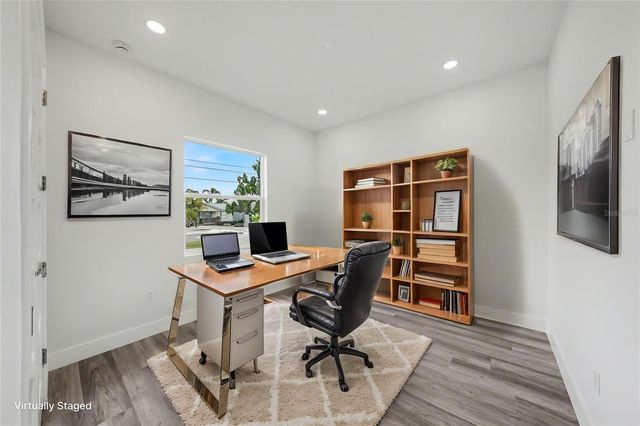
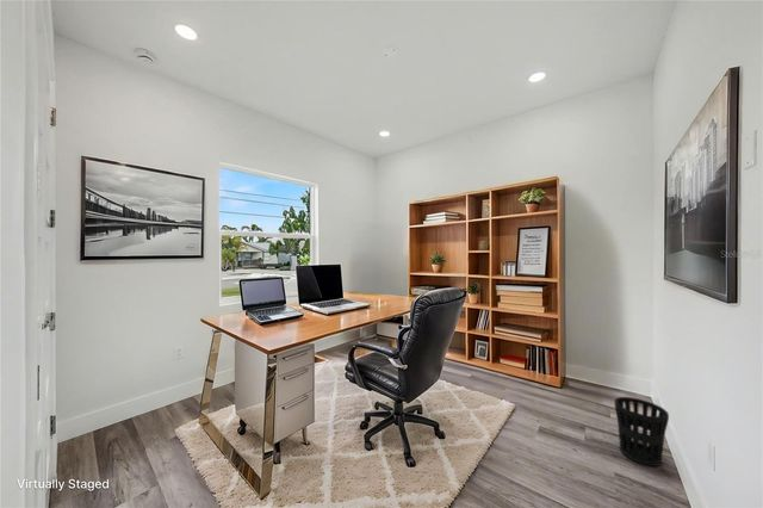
+ wastebasket [613,396,670,467]
